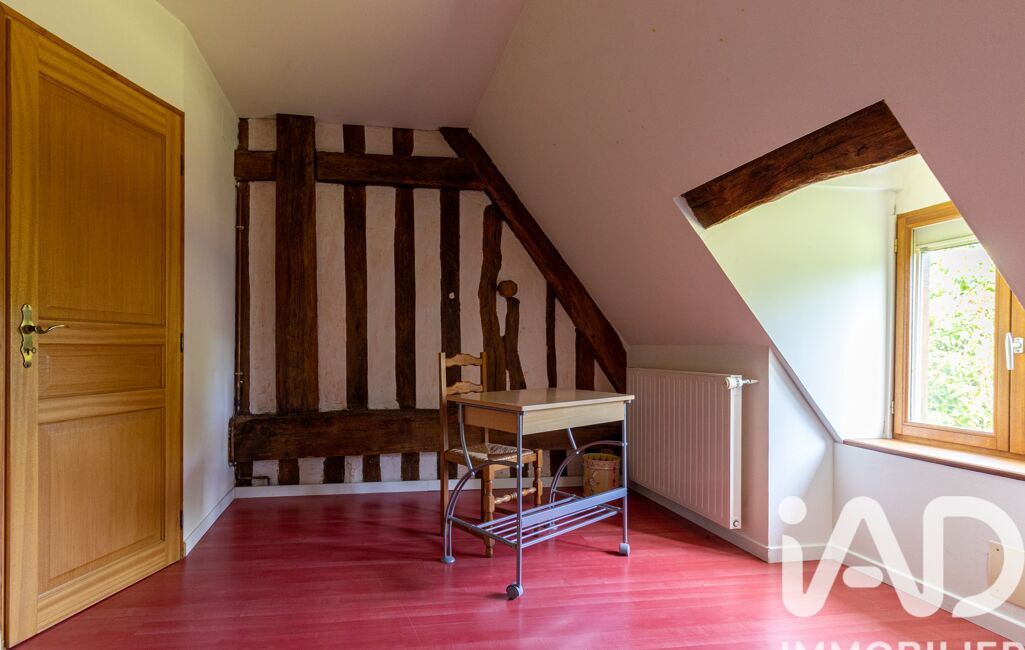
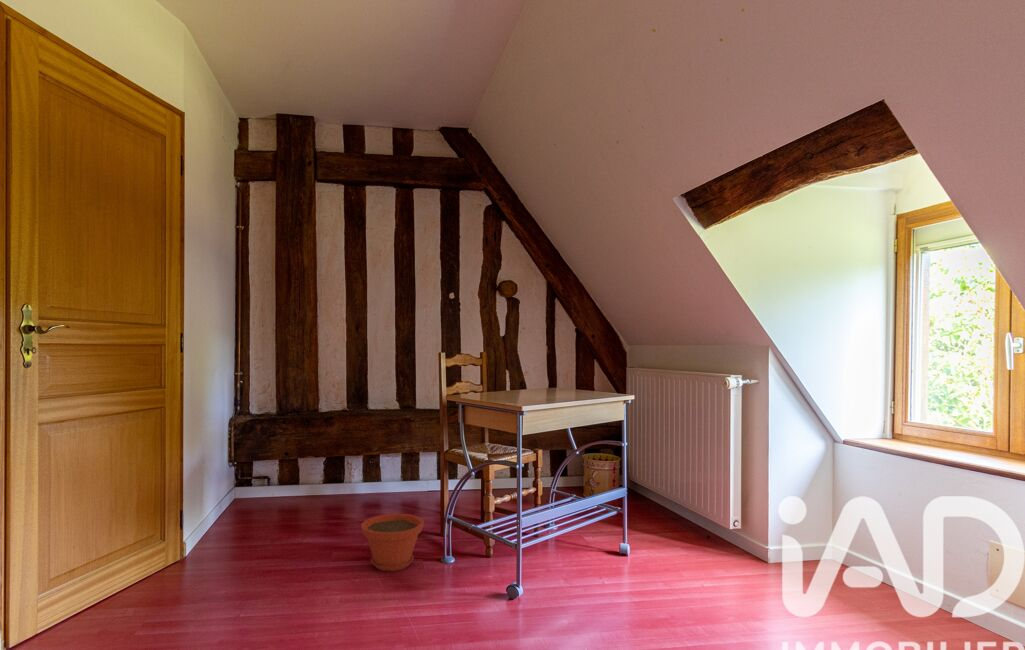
+ plant pot [360,513,425,572]
